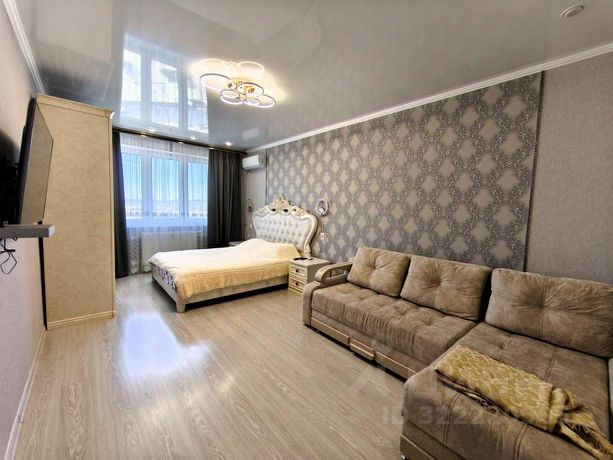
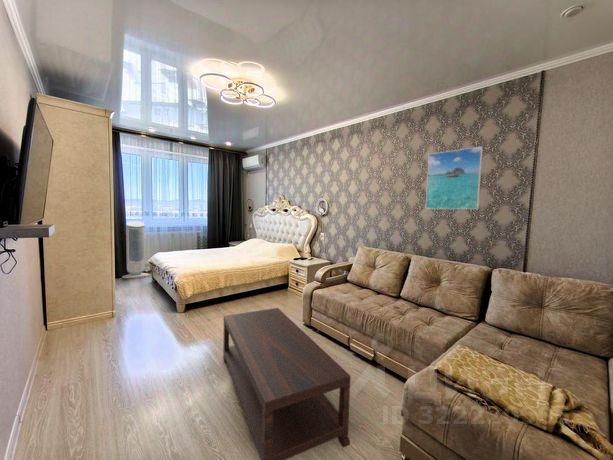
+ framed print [425,145,484,210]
+ coffee table [222,307,352,460]
+ air purifier [122,220,150,279]
